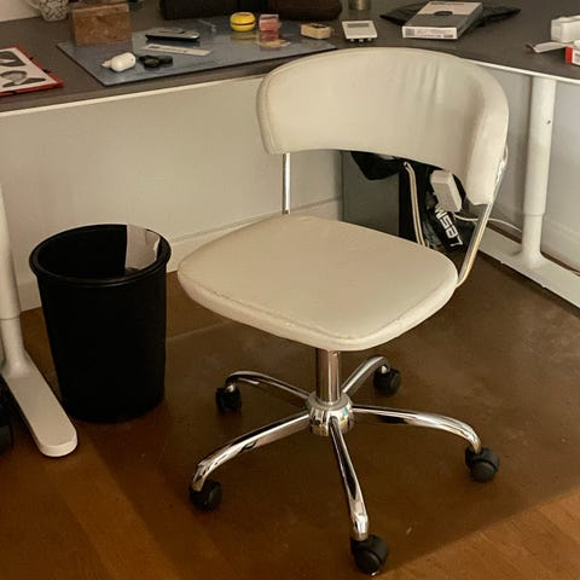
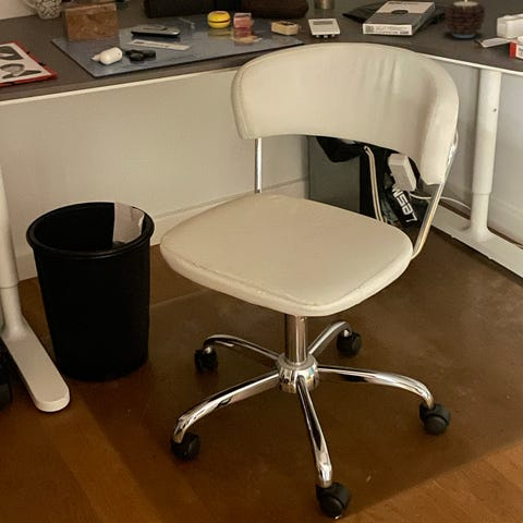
+ candle [443,0,486,39]
